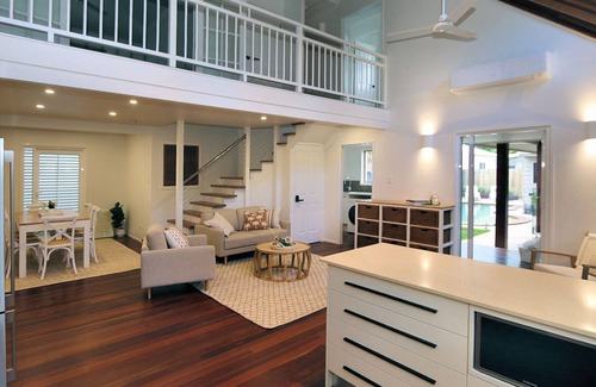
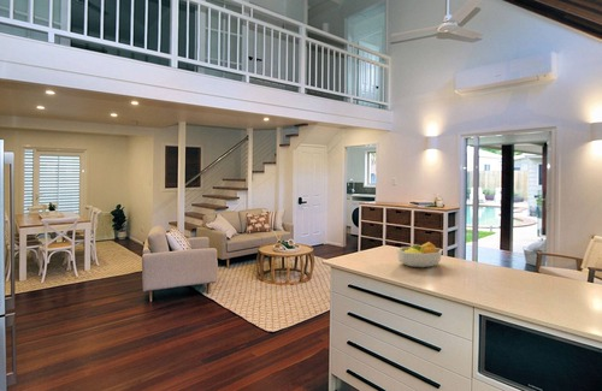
+ fruit bowl [396,241,443,268]
